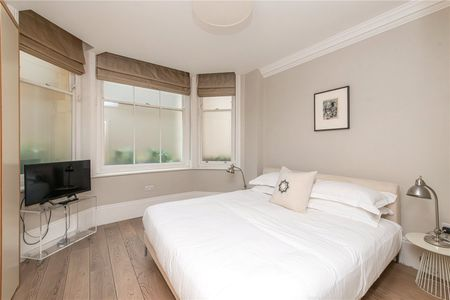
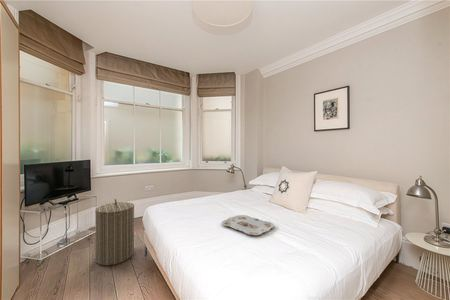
+ laundry hamper [94,198,135,266]
+ serving tray [221,214,275,236]
